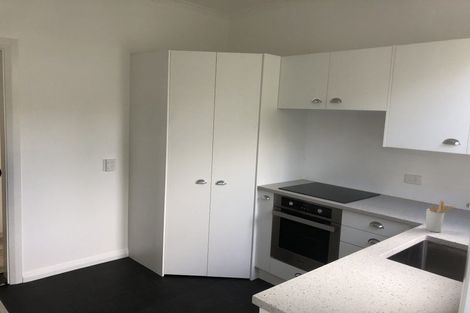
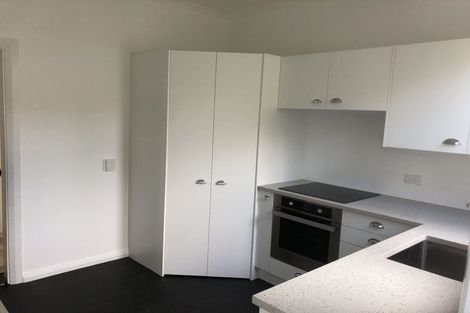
- utensil holder [425,200,456,233]
